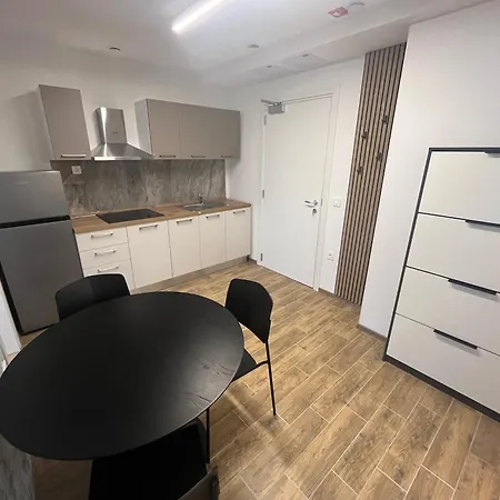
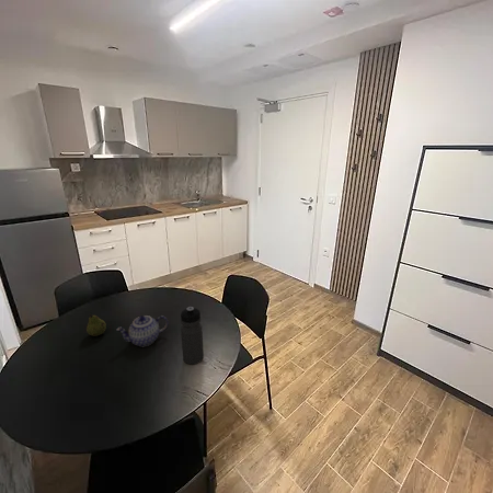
+ water bottle [180,306,205,365]
+ fruit [85,313,107,337]
+ teapot [115,314,170,347]
